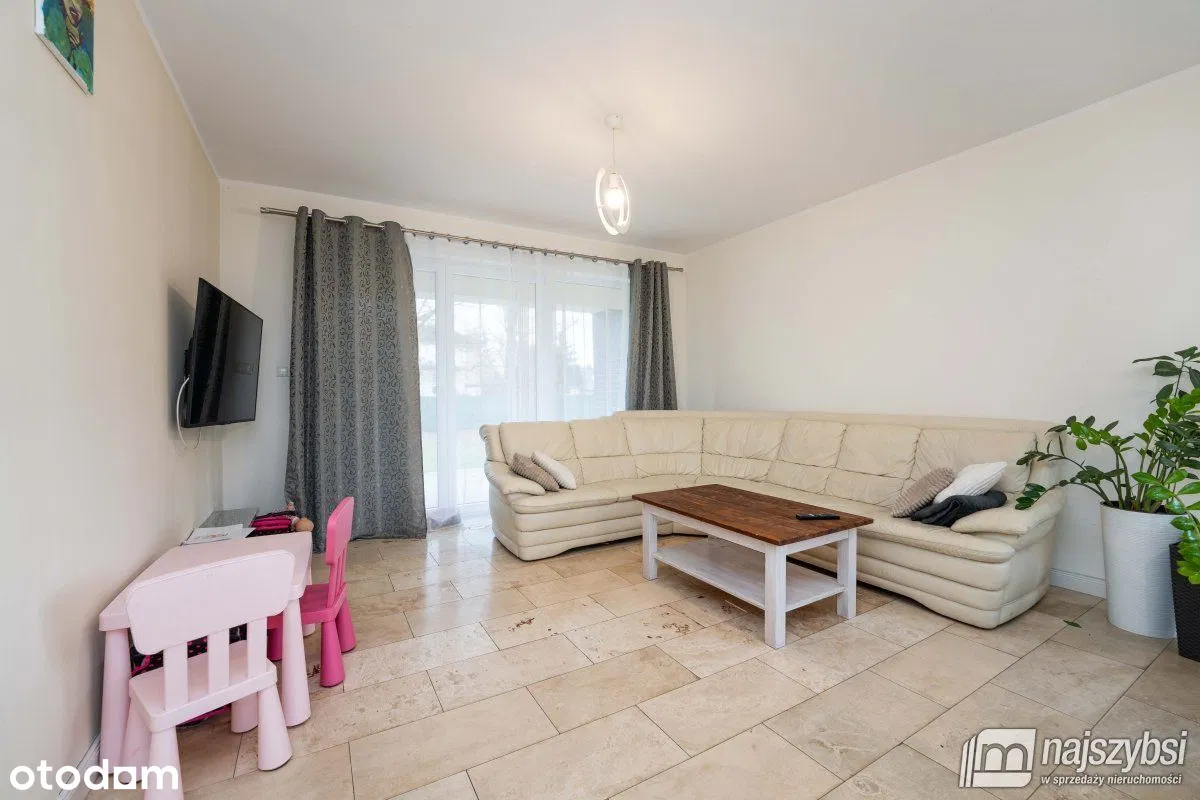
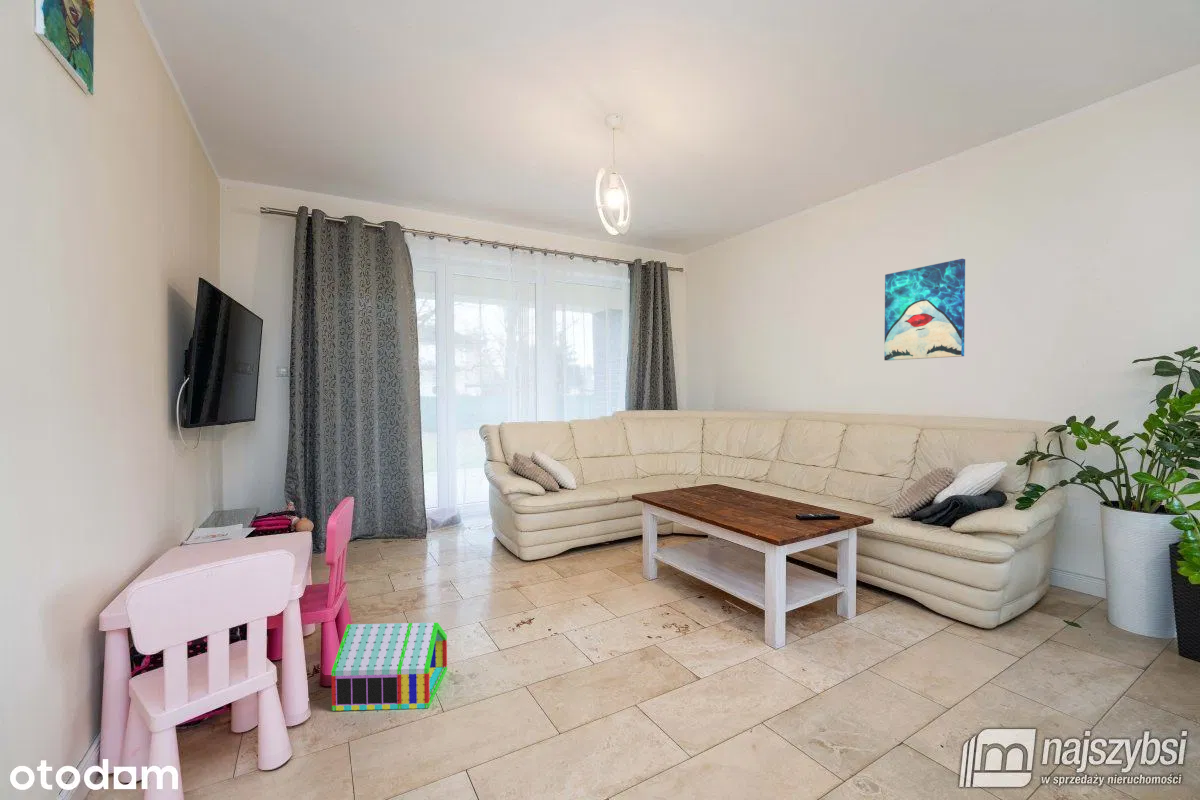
+ wall art [883,258,966,361]
+ toy house [331,622,448,712]
